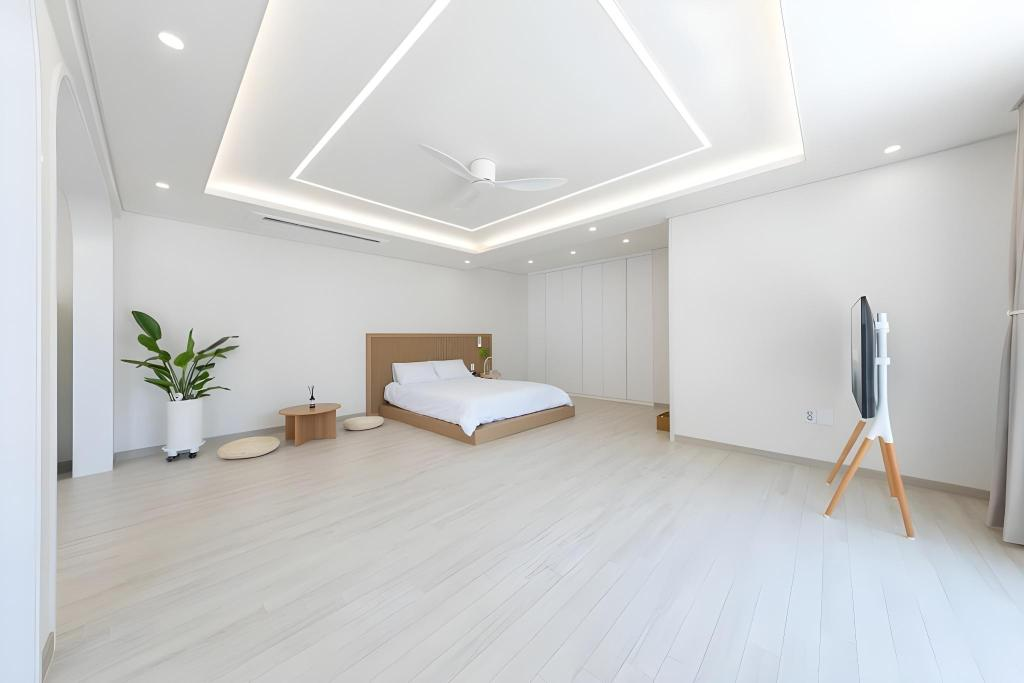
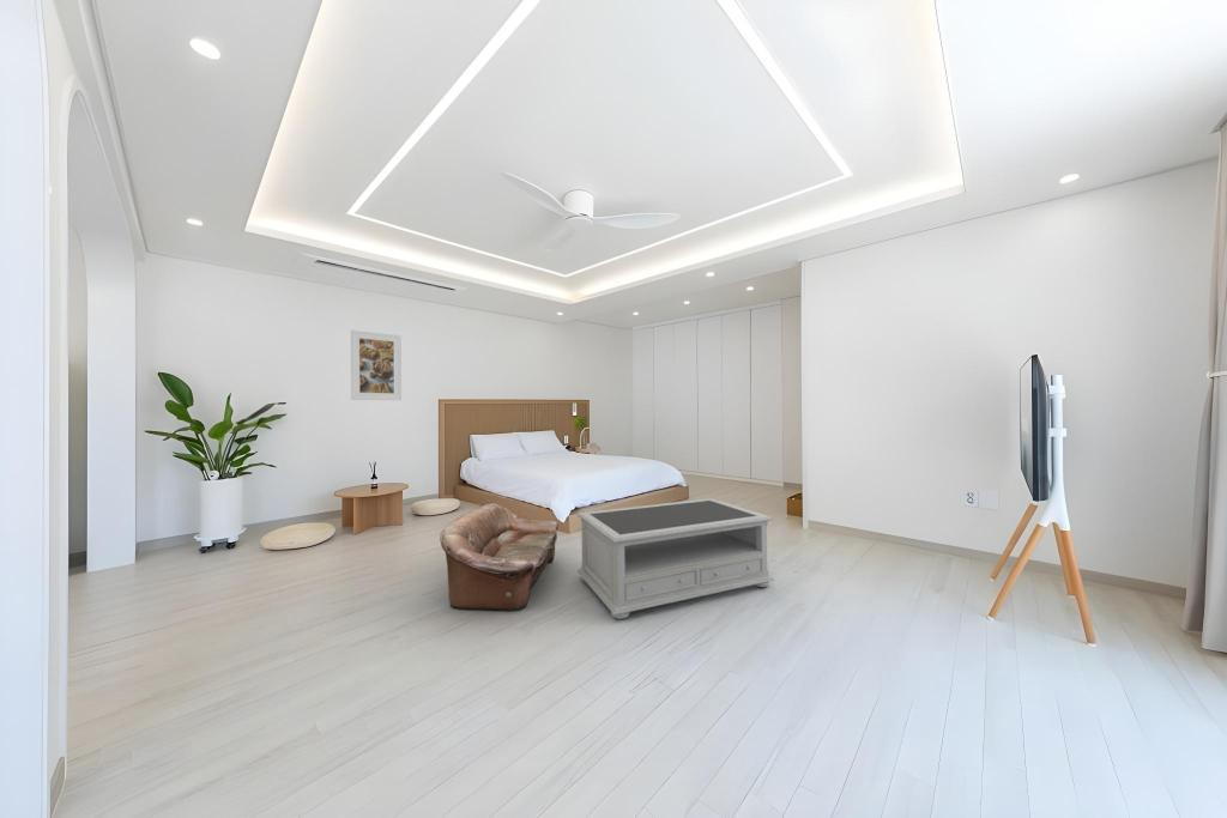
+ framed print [350,329,403,401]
+ loveseat [439,502,560,611]
+ coffee table [576,497,775,620]
